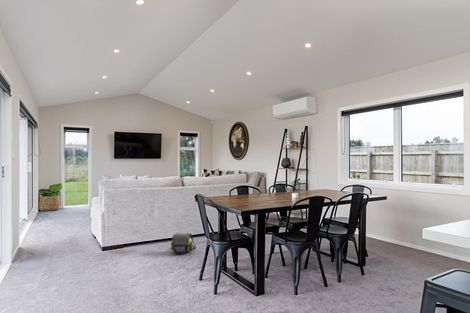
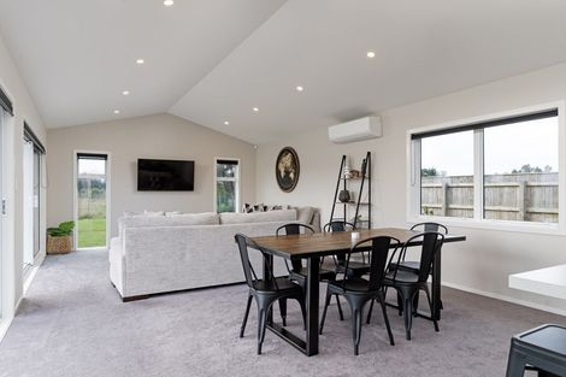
- shoulder bag [170,232,197,255]
